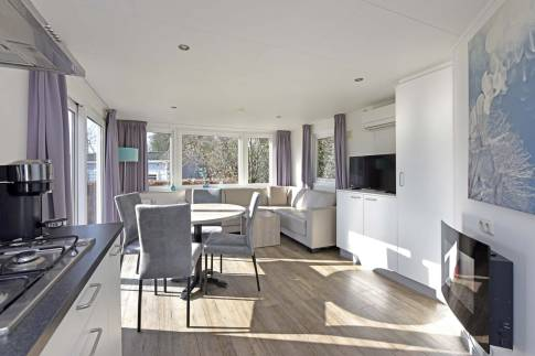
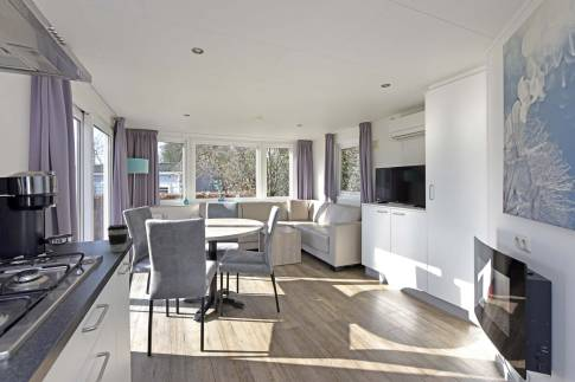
+ coffee cup [107,224,129,253]
